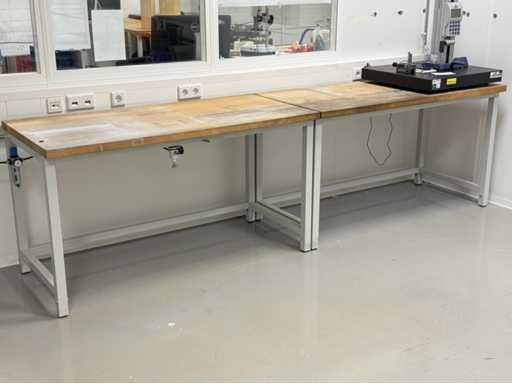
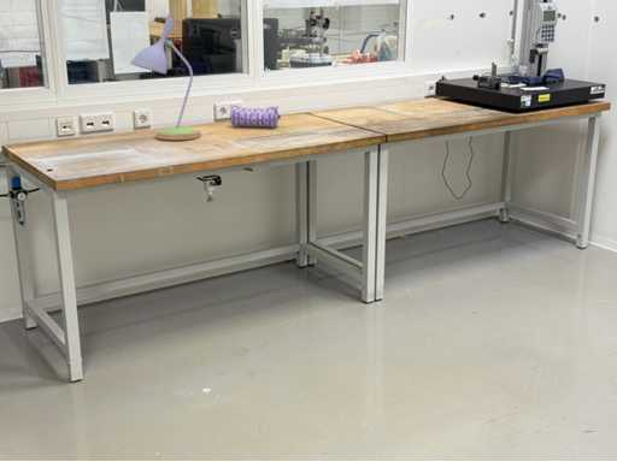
+ pencil case [229,103,282,129]
+ desk lamp [129,13,202,141]
